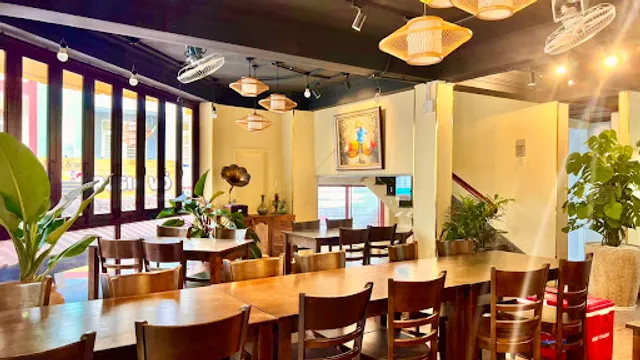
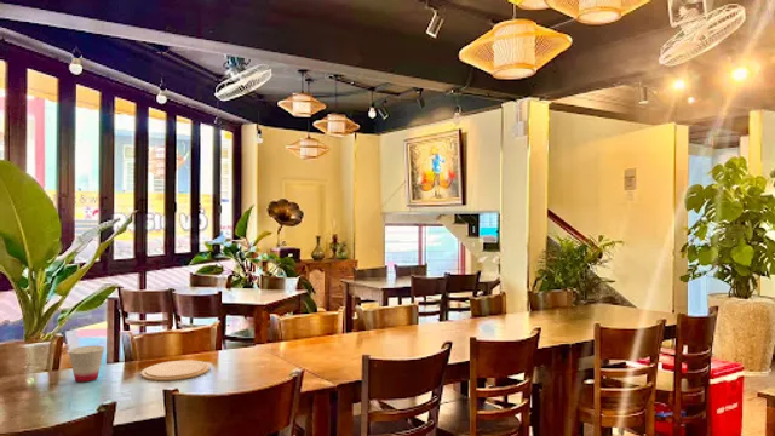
+ cup [68,345,105,384]
+ plate [140,360,211,383]
